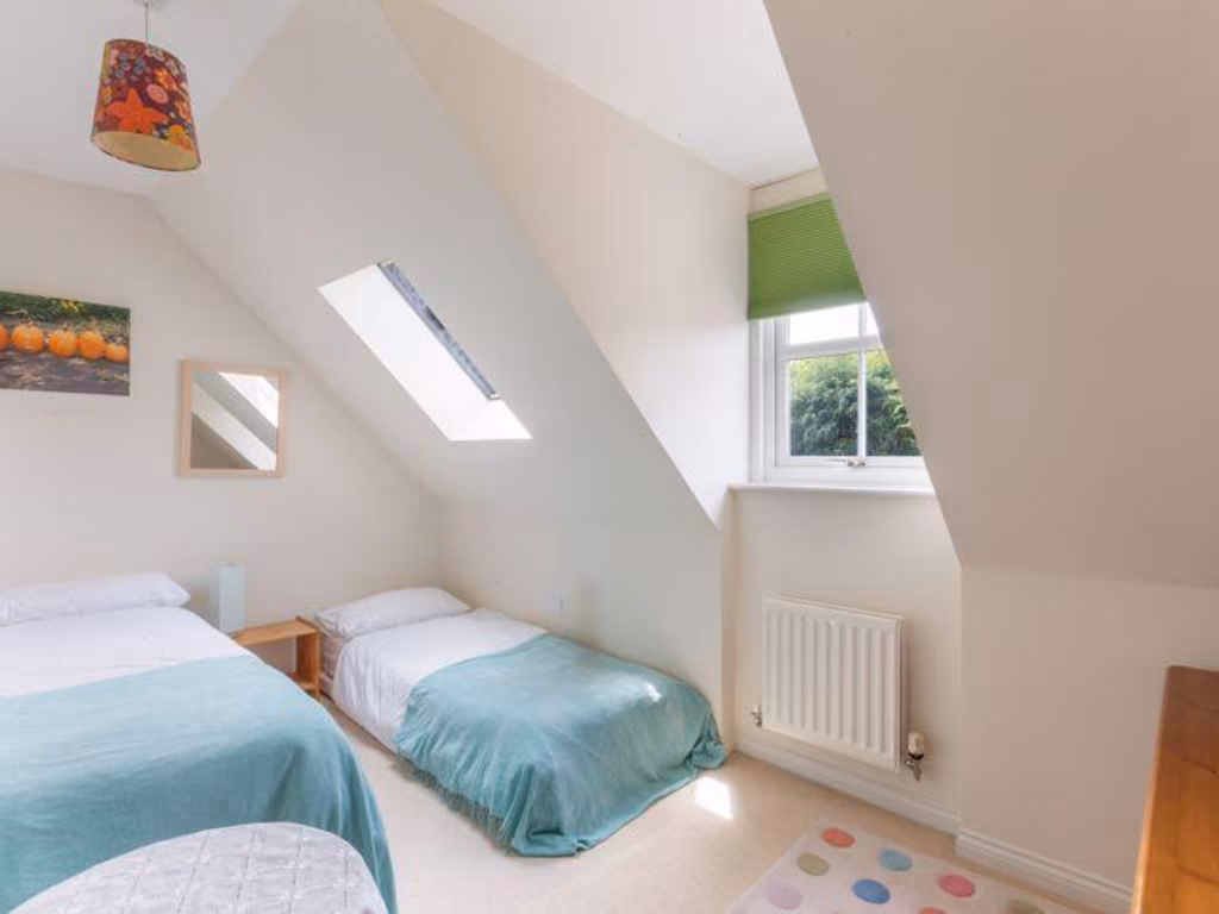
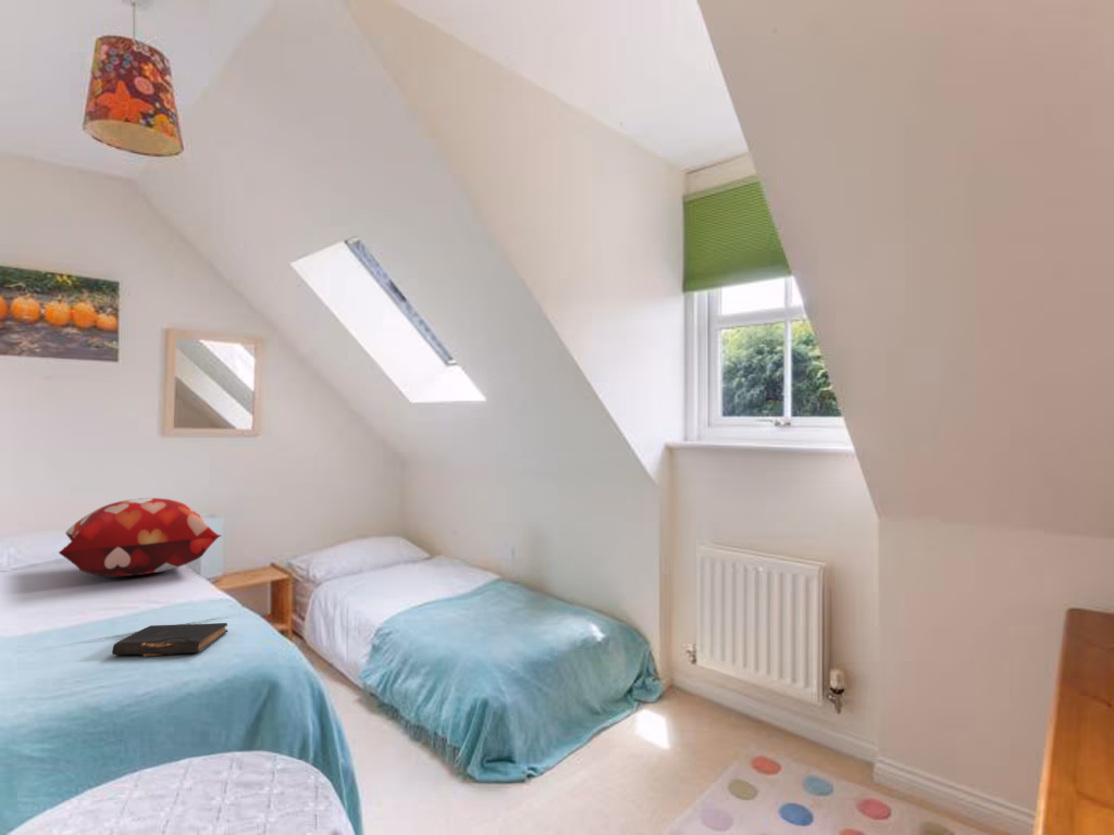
+ decorative pillow [58,497,223,577]
+ book [111,622,228,658]
